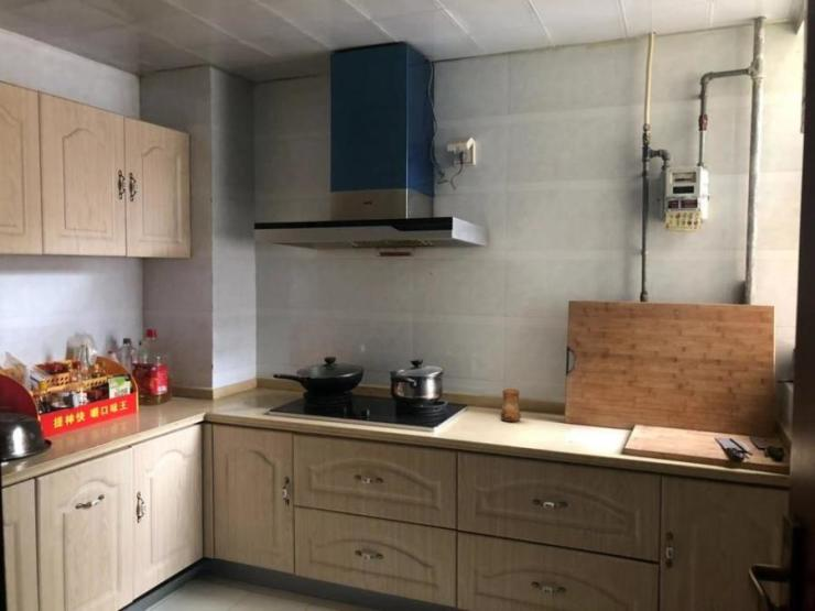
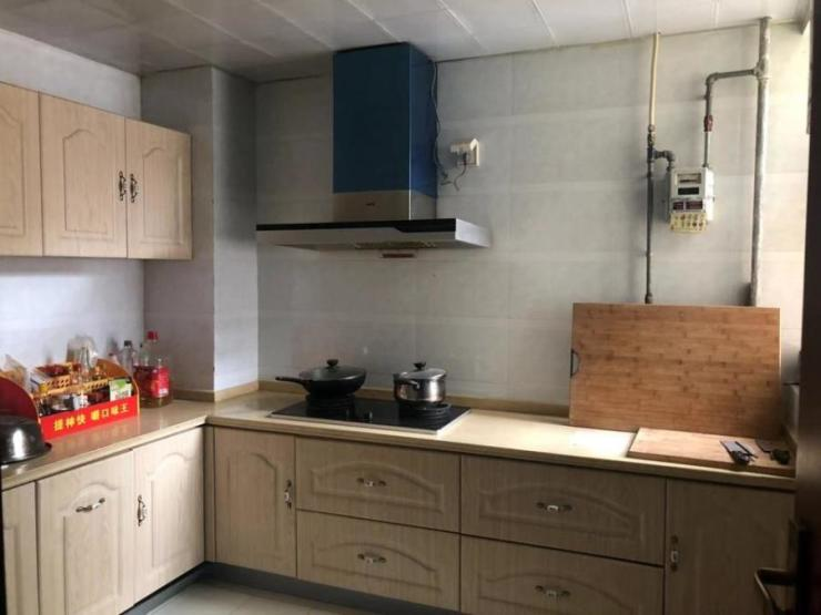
- cup [499,388,522,423]
